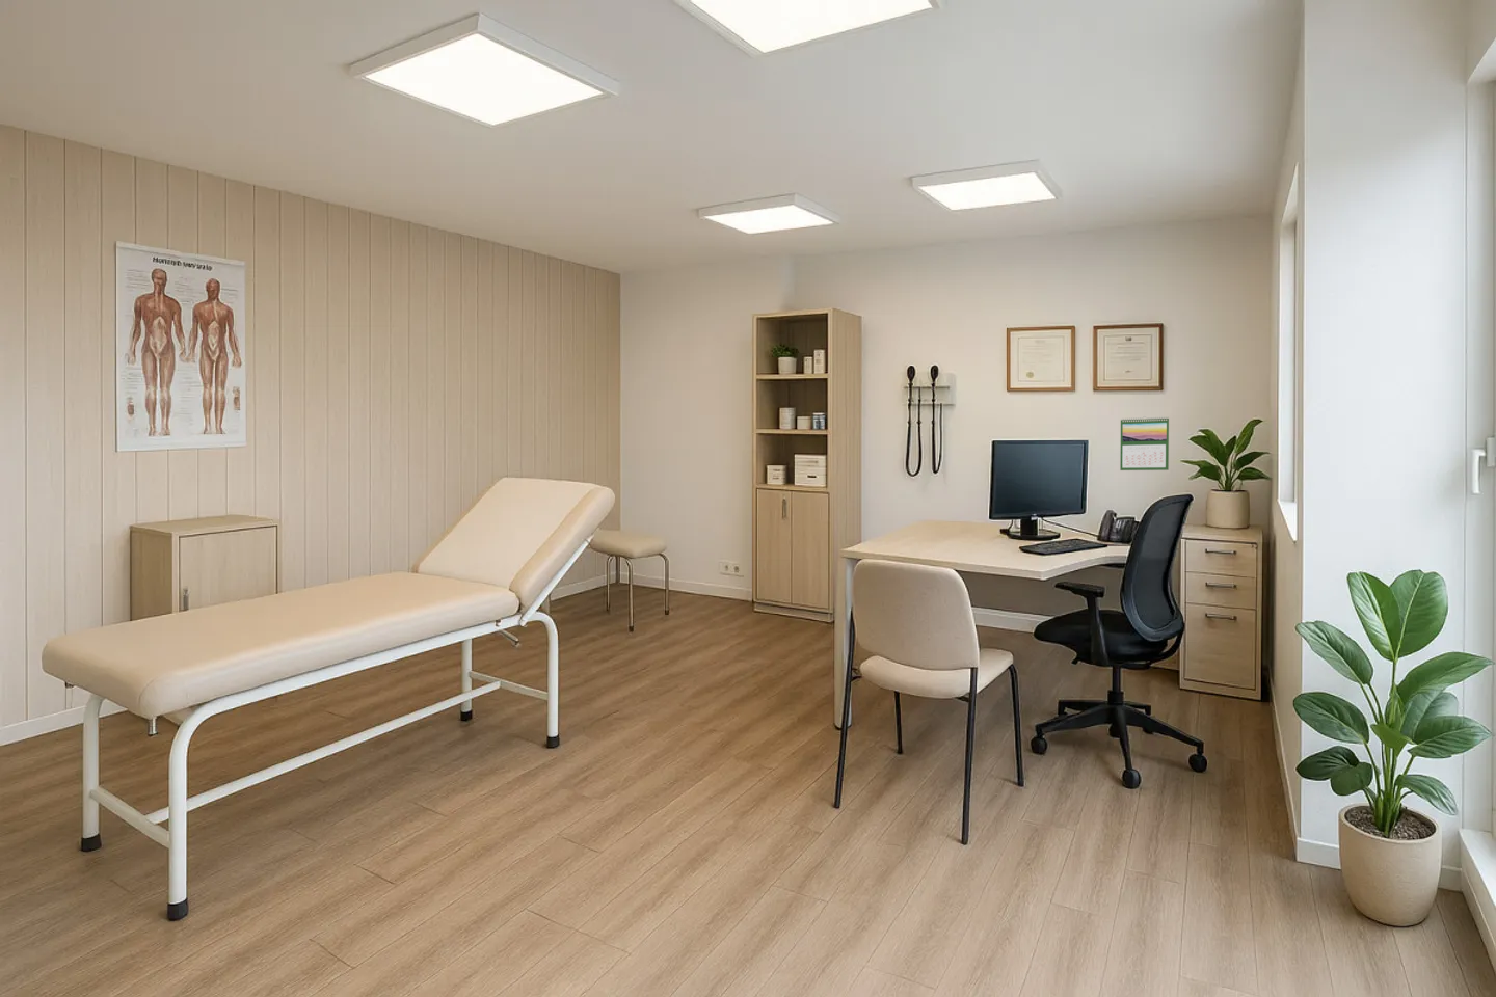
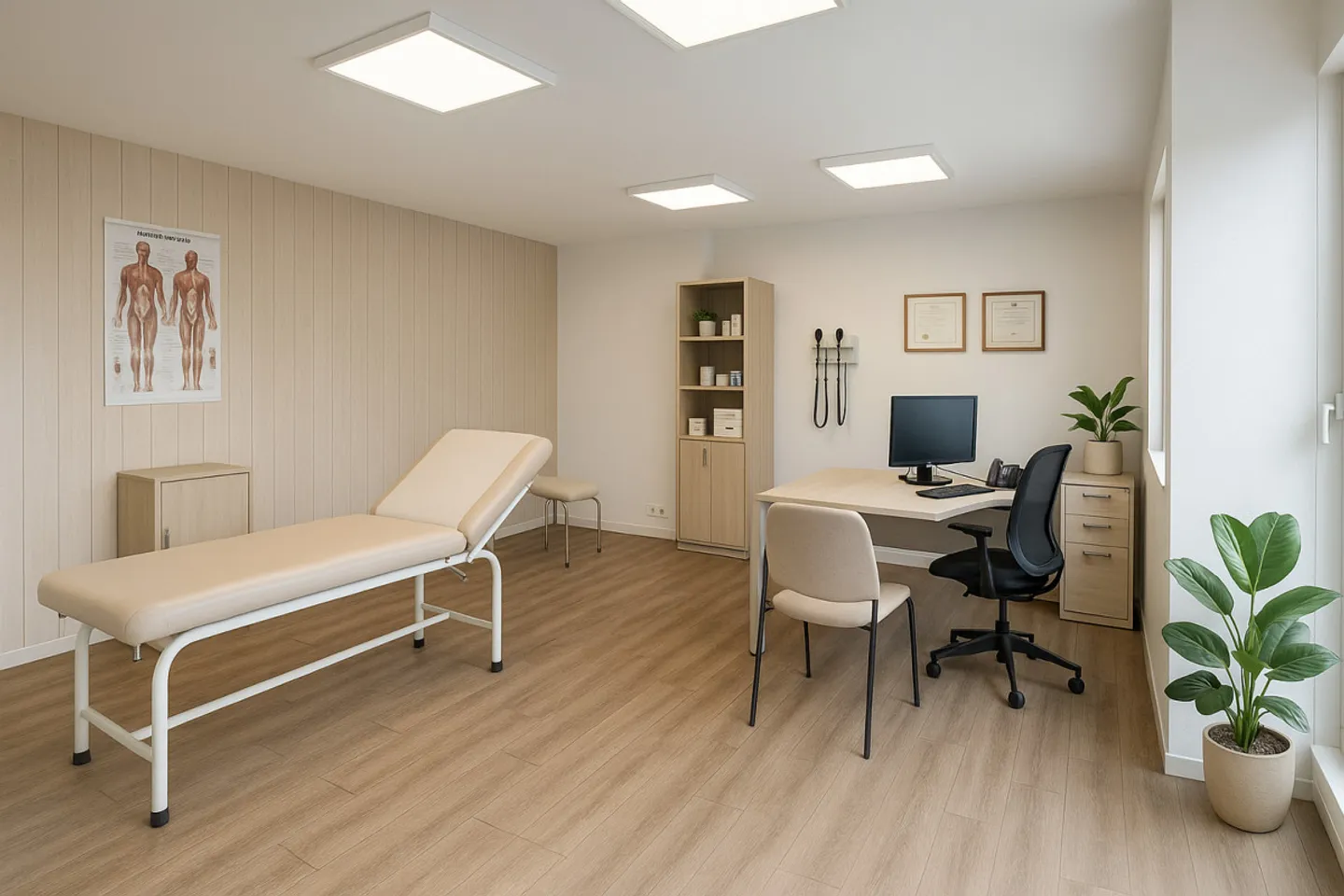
- calendar [1119,415,1170,472]
